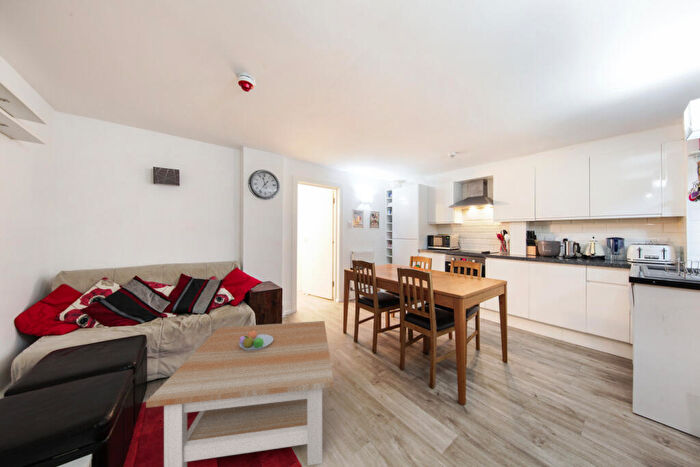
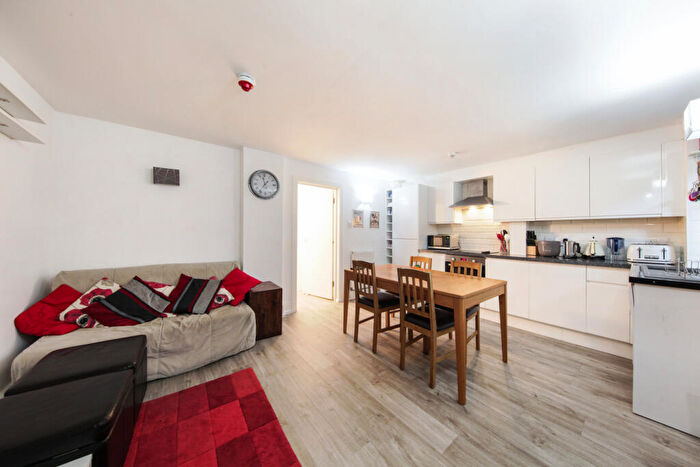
- fruit bowl [239,330,273,351]
- coffee table [145,320,335,467]
